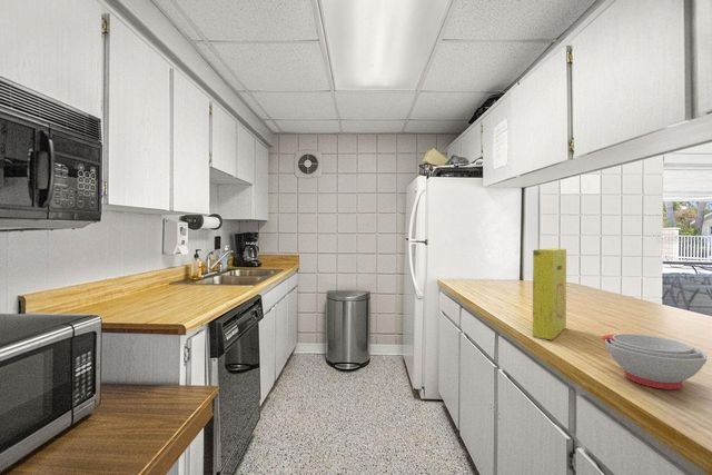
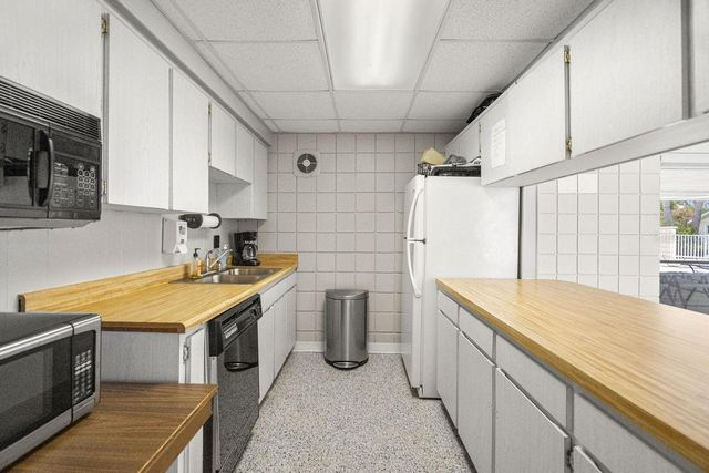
- cereal box [532,247,567,340]
- soup bowl [601,333,709,390]
